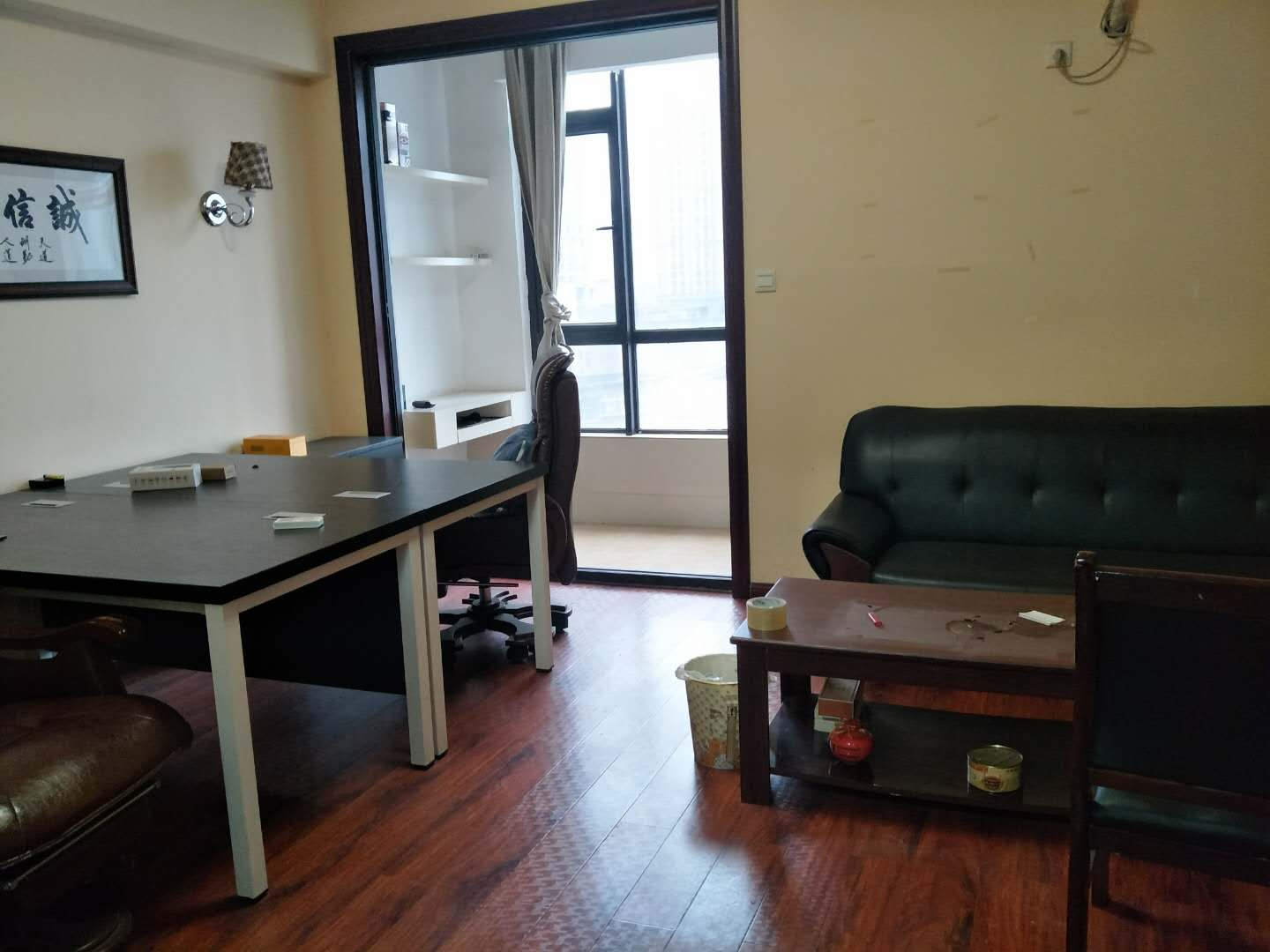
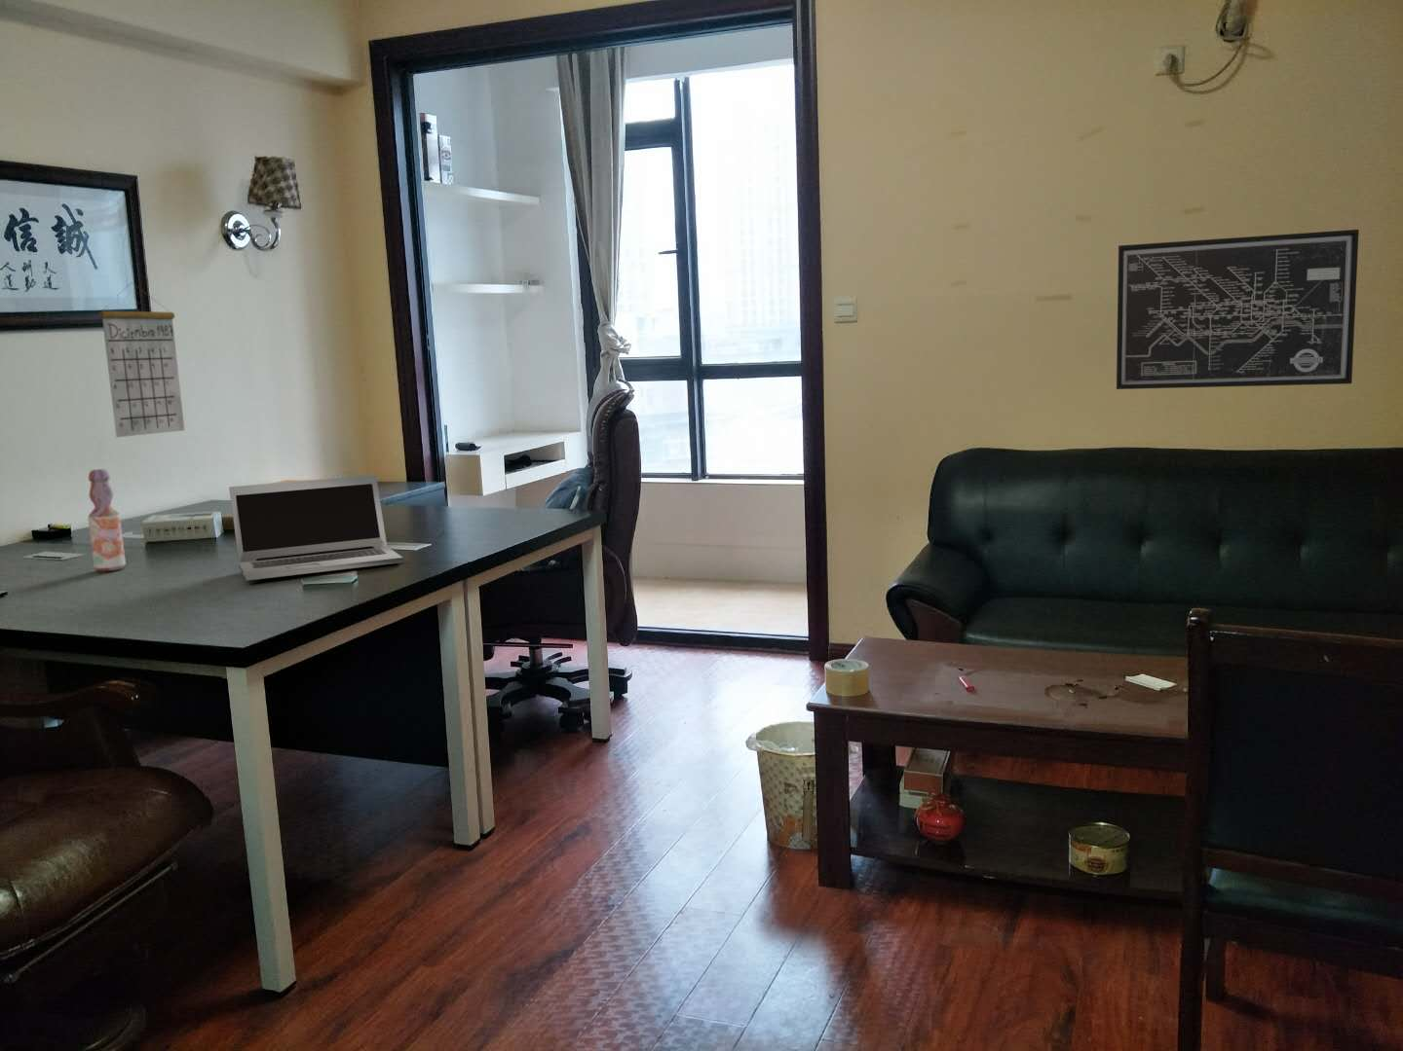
+ wall art [1116,229,1360,390]
+ laptop [228,474,404,581]
+ calendar [98,282,186,438]
+ bottle [86,468,127,572]
